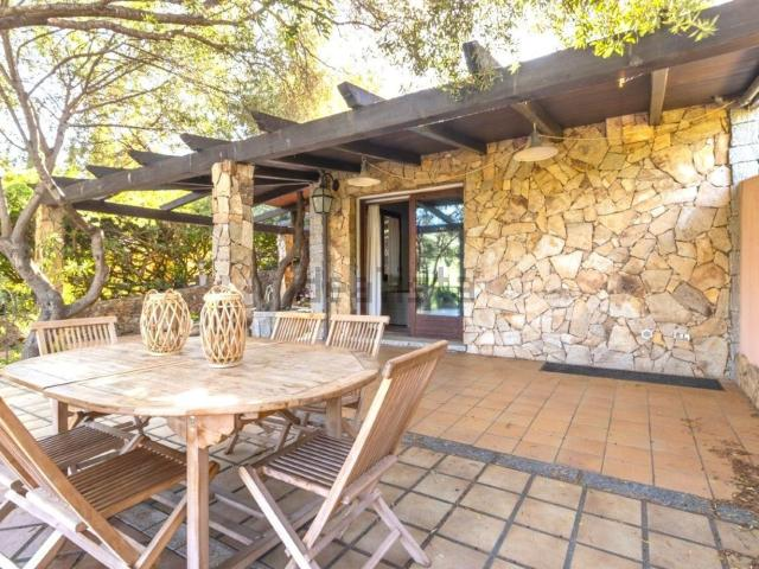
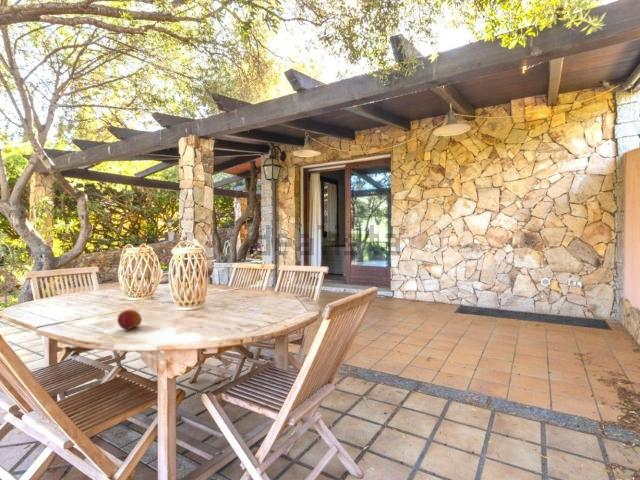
+ fruit [116,309,143,330]
